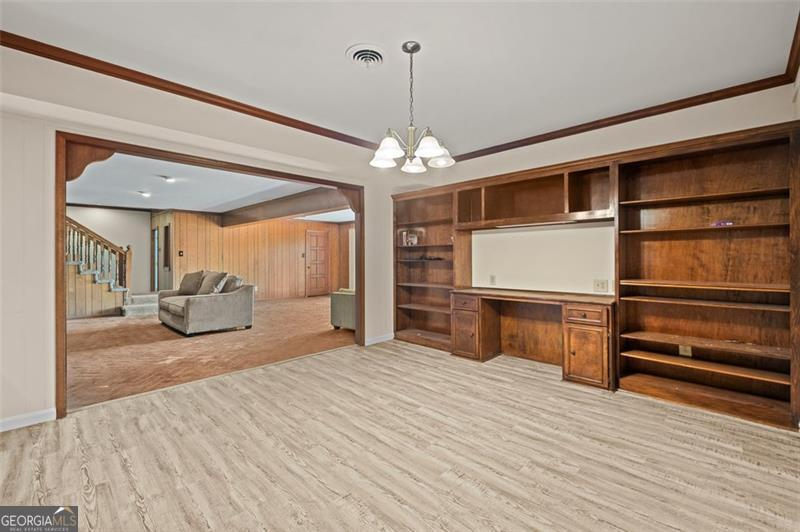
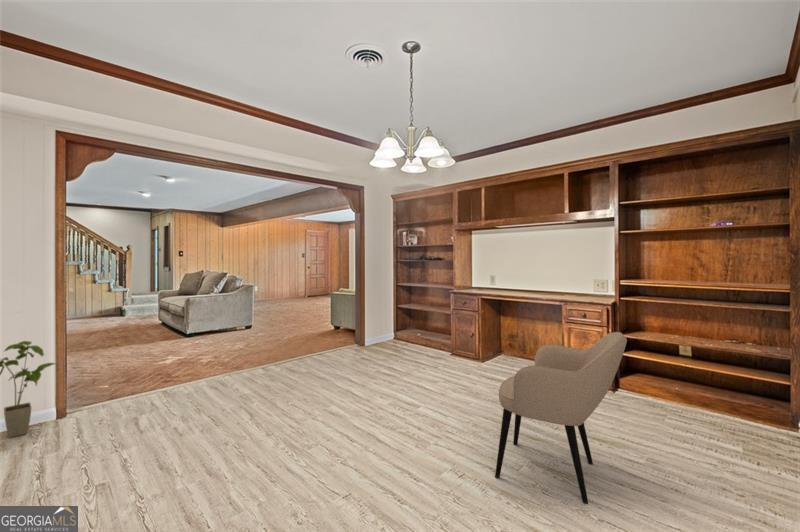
+ armchair [494,331,628,505]
+ house plant [0,340,60,439]
